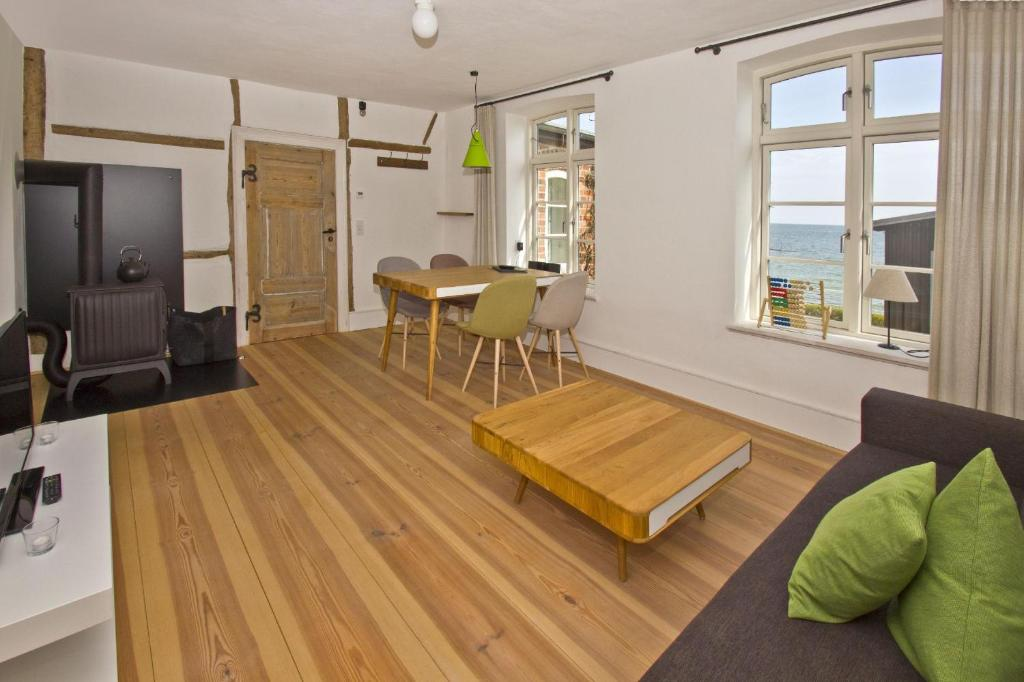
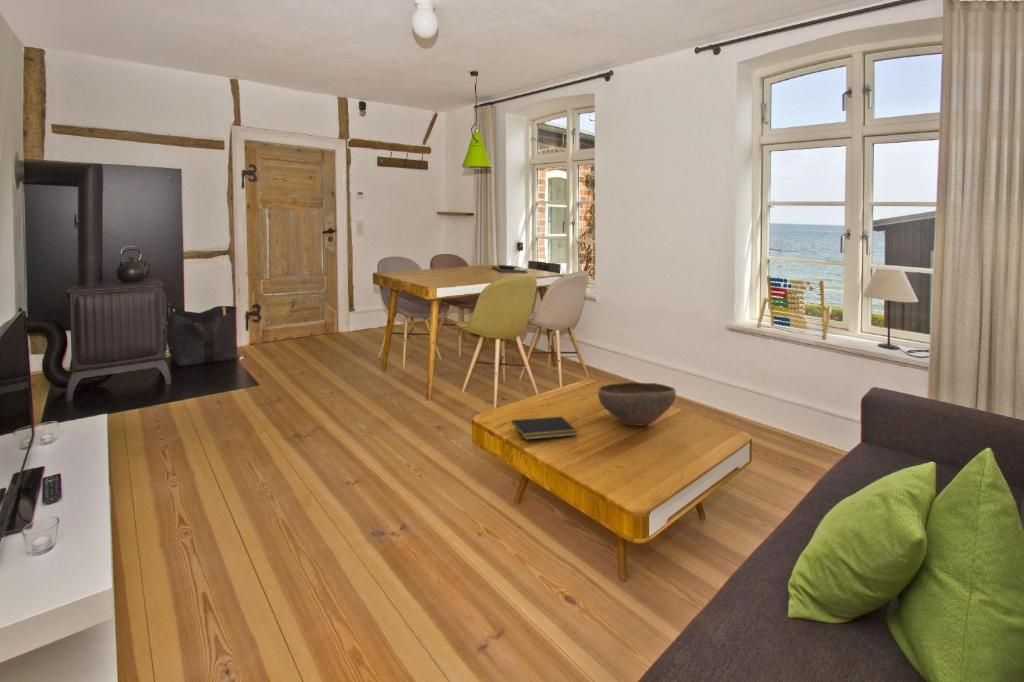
+ bowl [597,381,677,427]
+ notepad [510,416,579,441]
